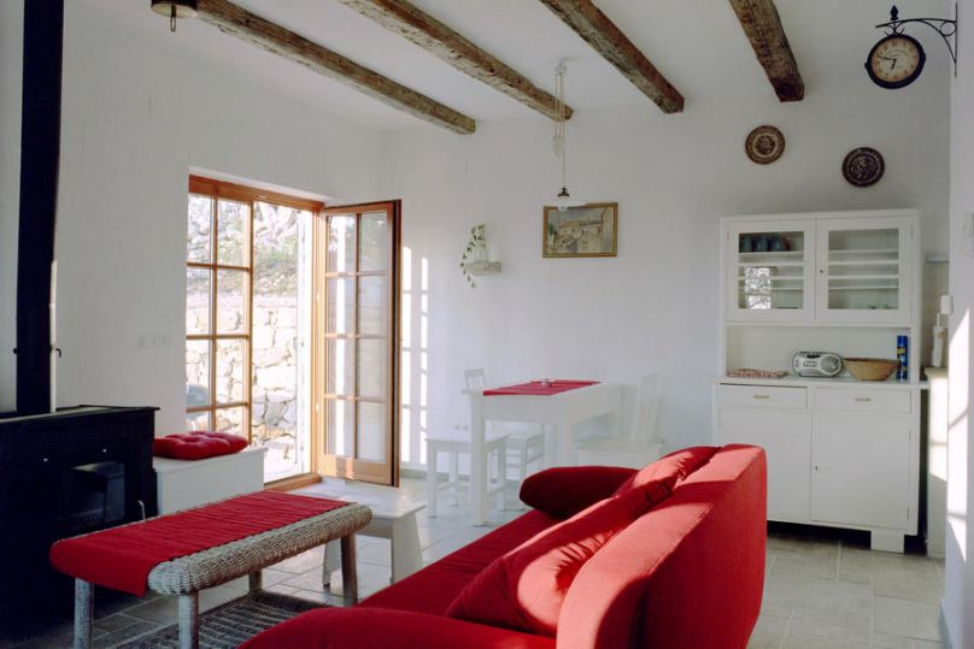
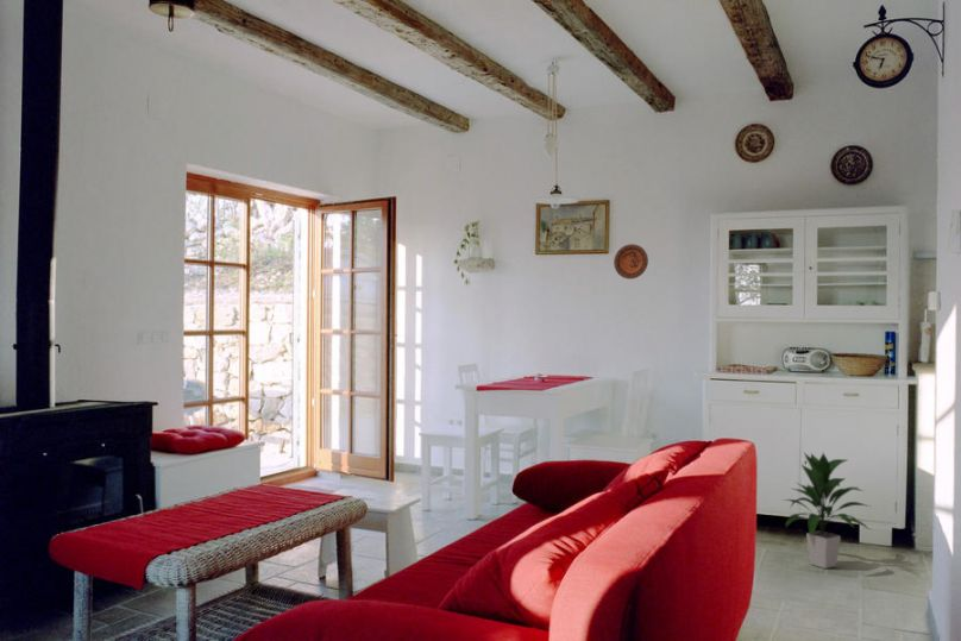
+ decorative plate [613,243,649,281]
+ indoor plant [783,452,871,570]
